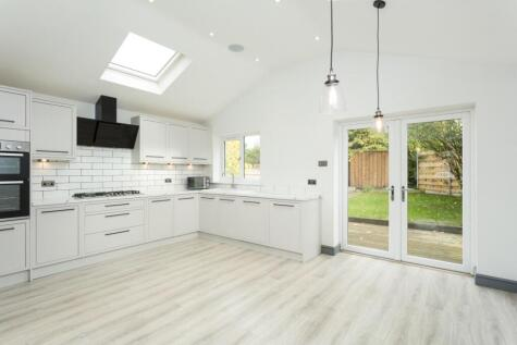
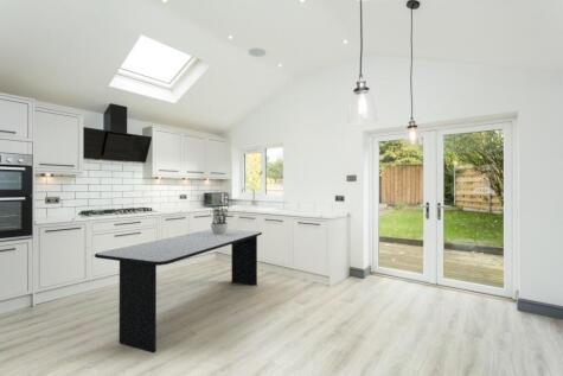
+ dining table [94,229,263,355]
+ potted plant [207,200,232,235]
